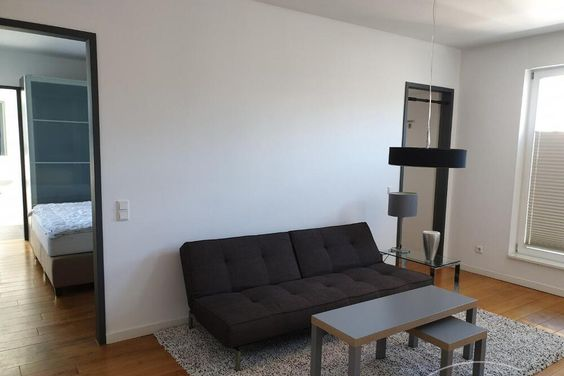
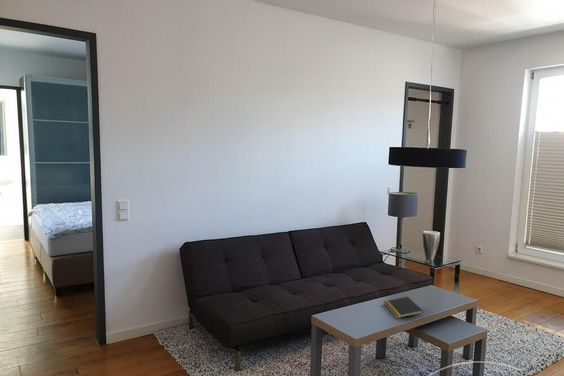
+ notepad [383,295,424,319]
